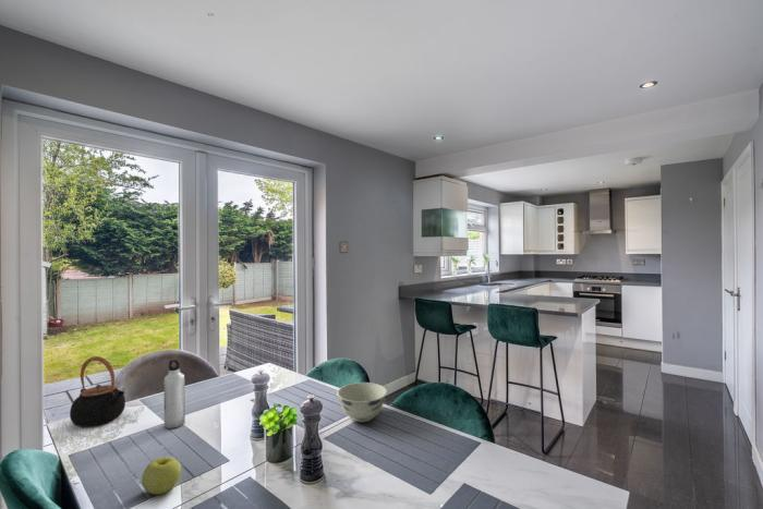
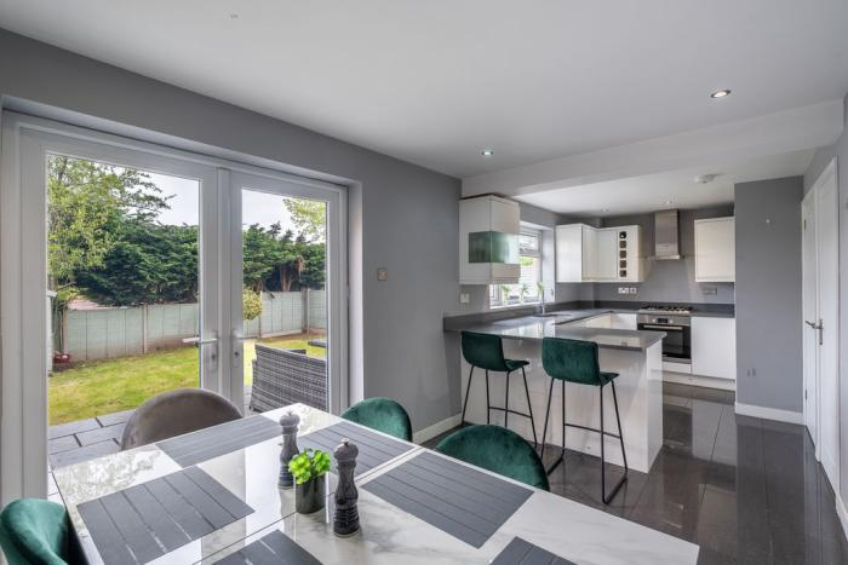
- teapot [69,355,126,428]
- apple [141,456,182,496]
- bowl [336,381,388,423]
- water bottle [162,359,186,429]
